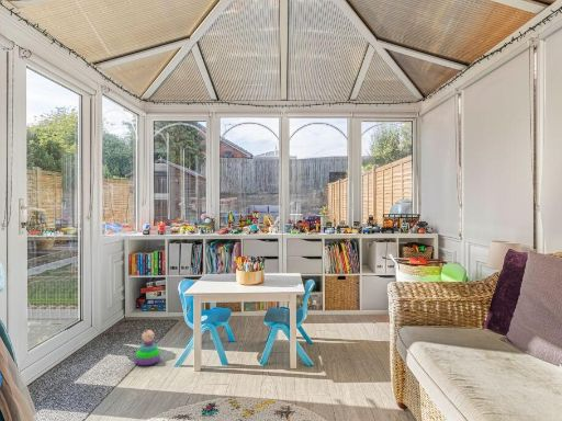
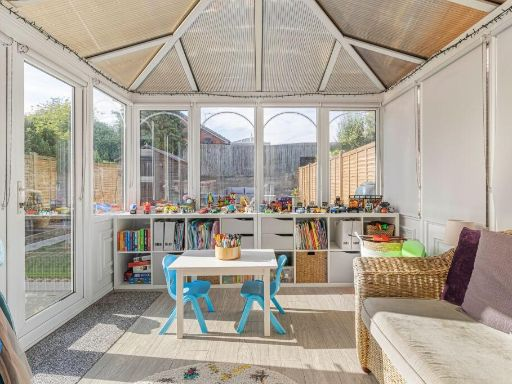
- stacking toy [134,329,161,366]
